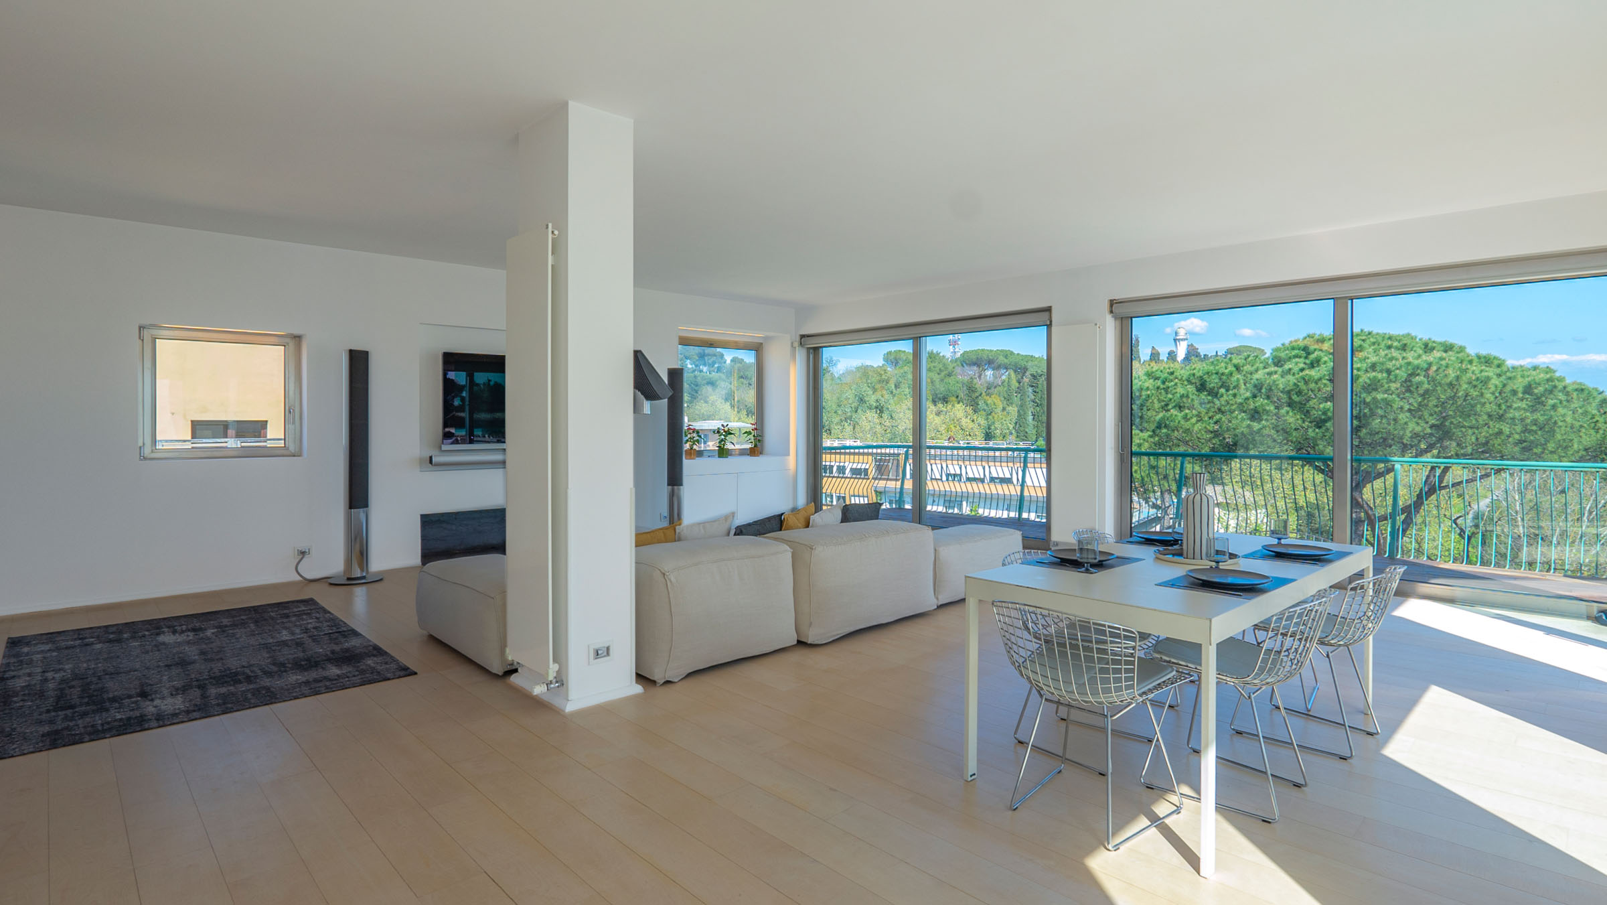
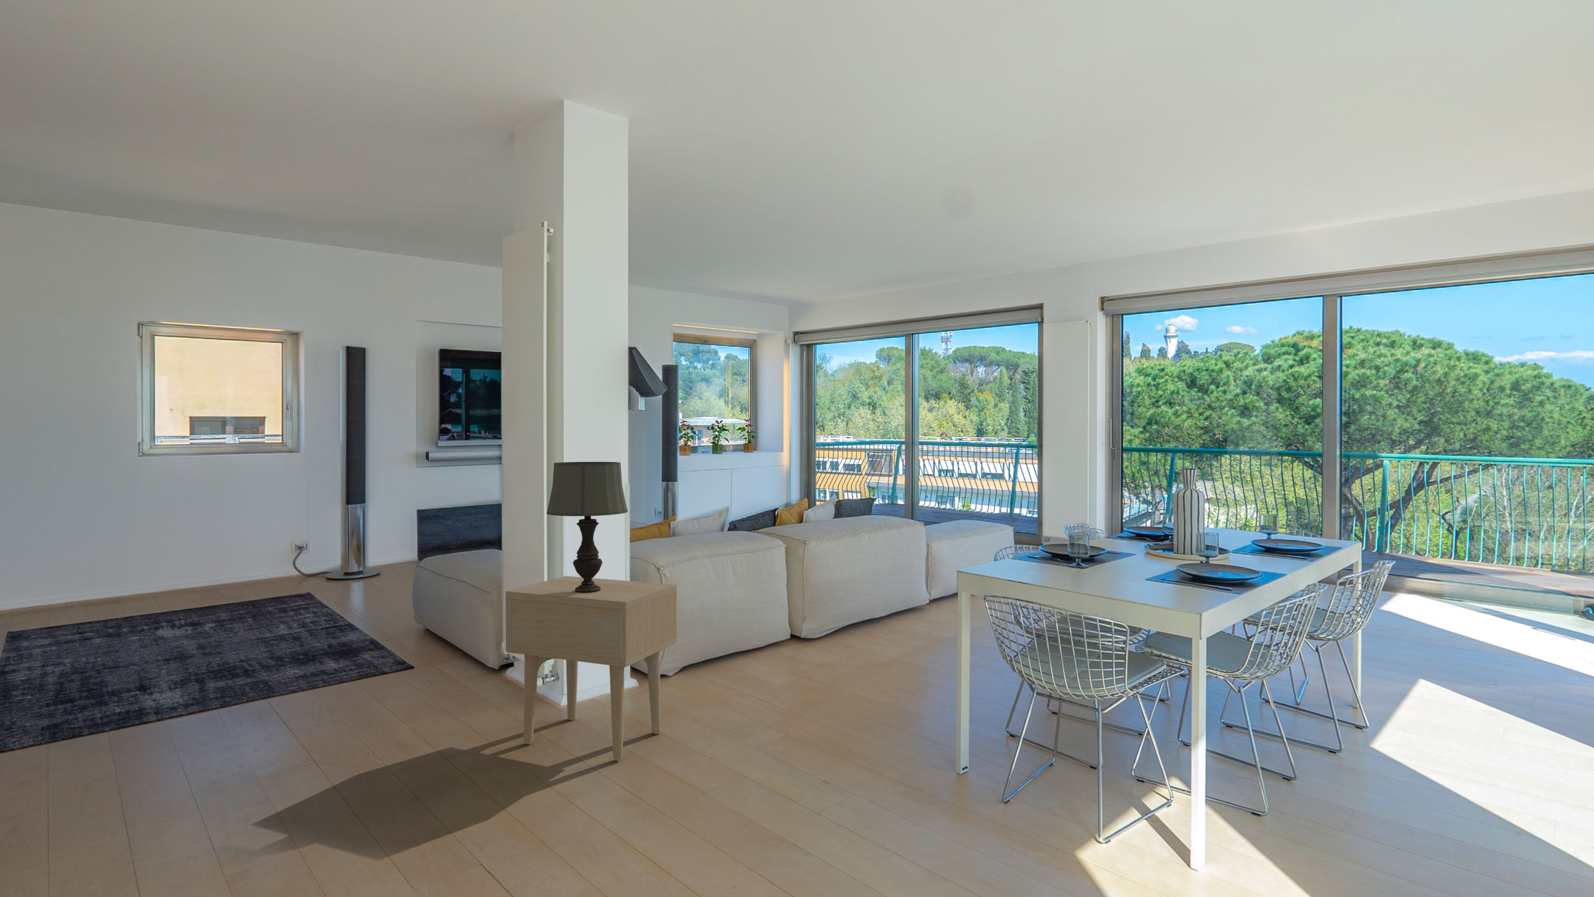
+ side table [505,575,678,760]
+ table lamp [546,462,628,593]
